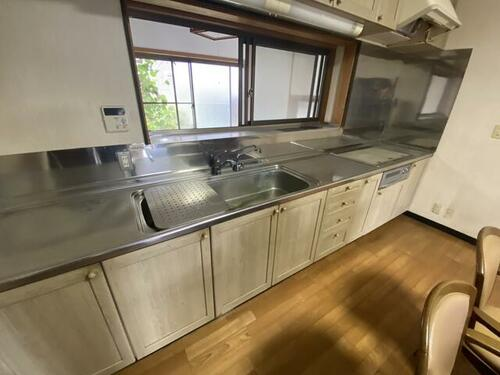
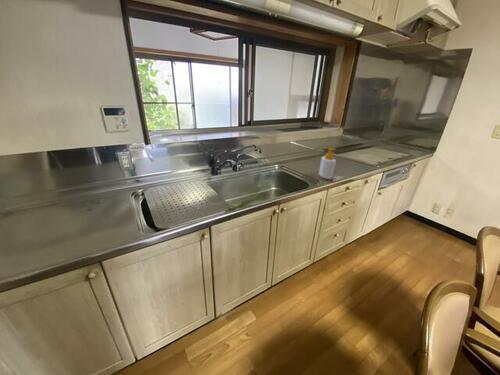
+ soap bottle [318,147,337,180]
